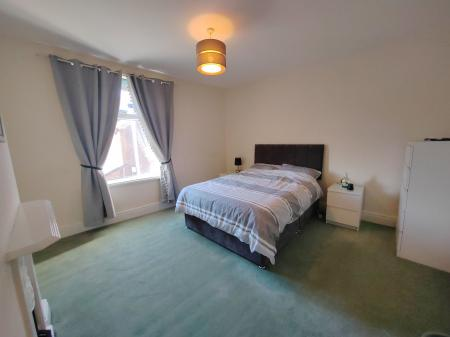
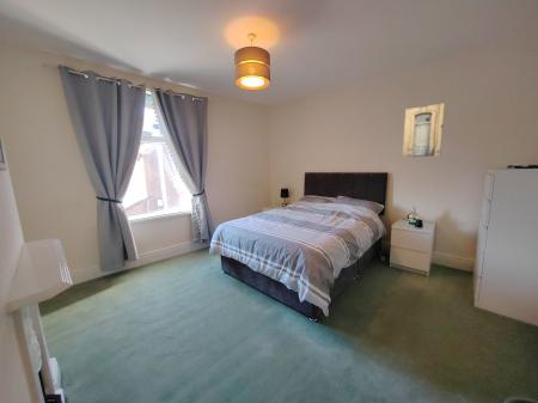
+ wall art [402,102,446,158]
